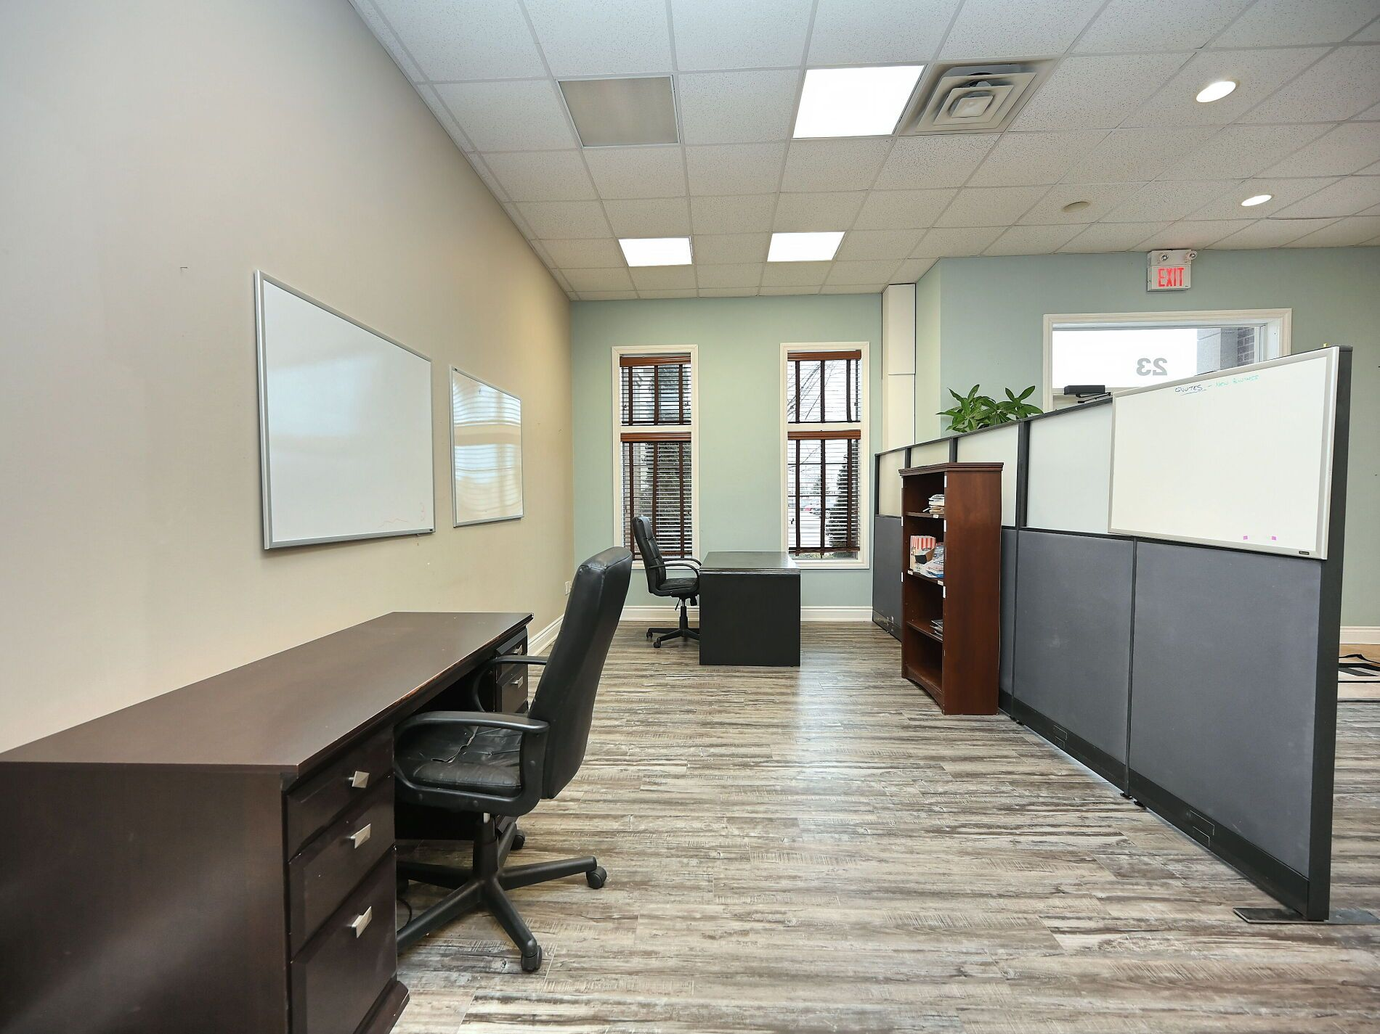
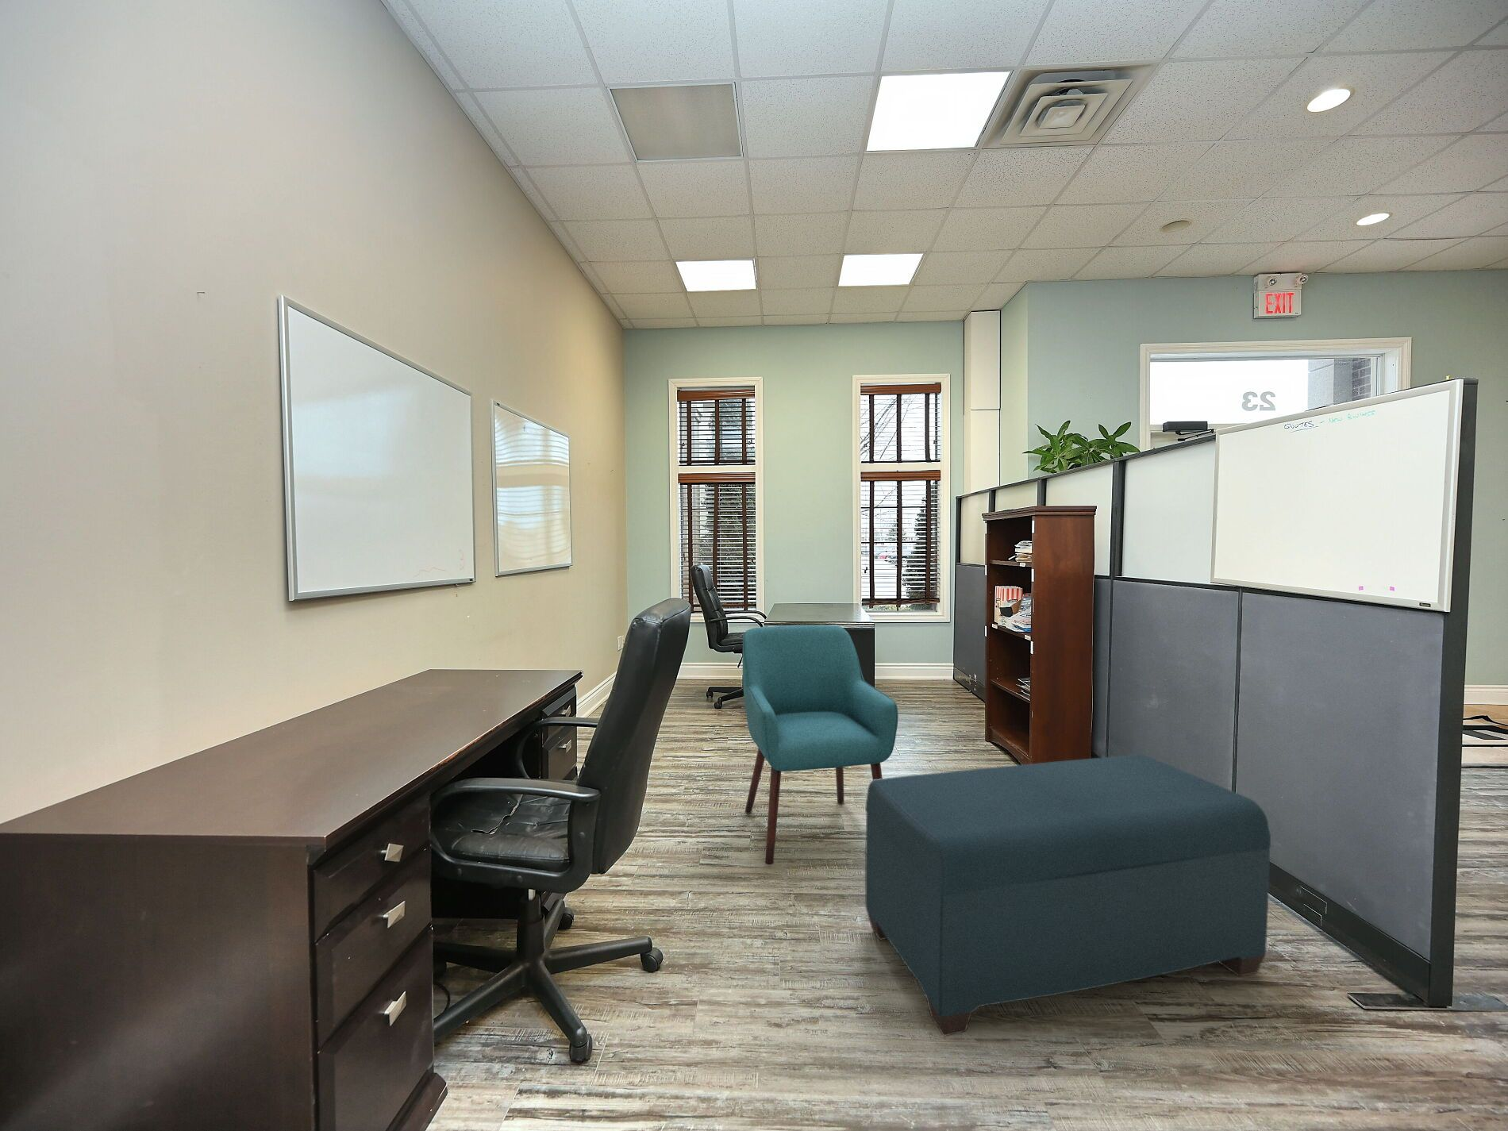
+ chair [742,625,899,865]
+ bench [864,753,1272,1036]
